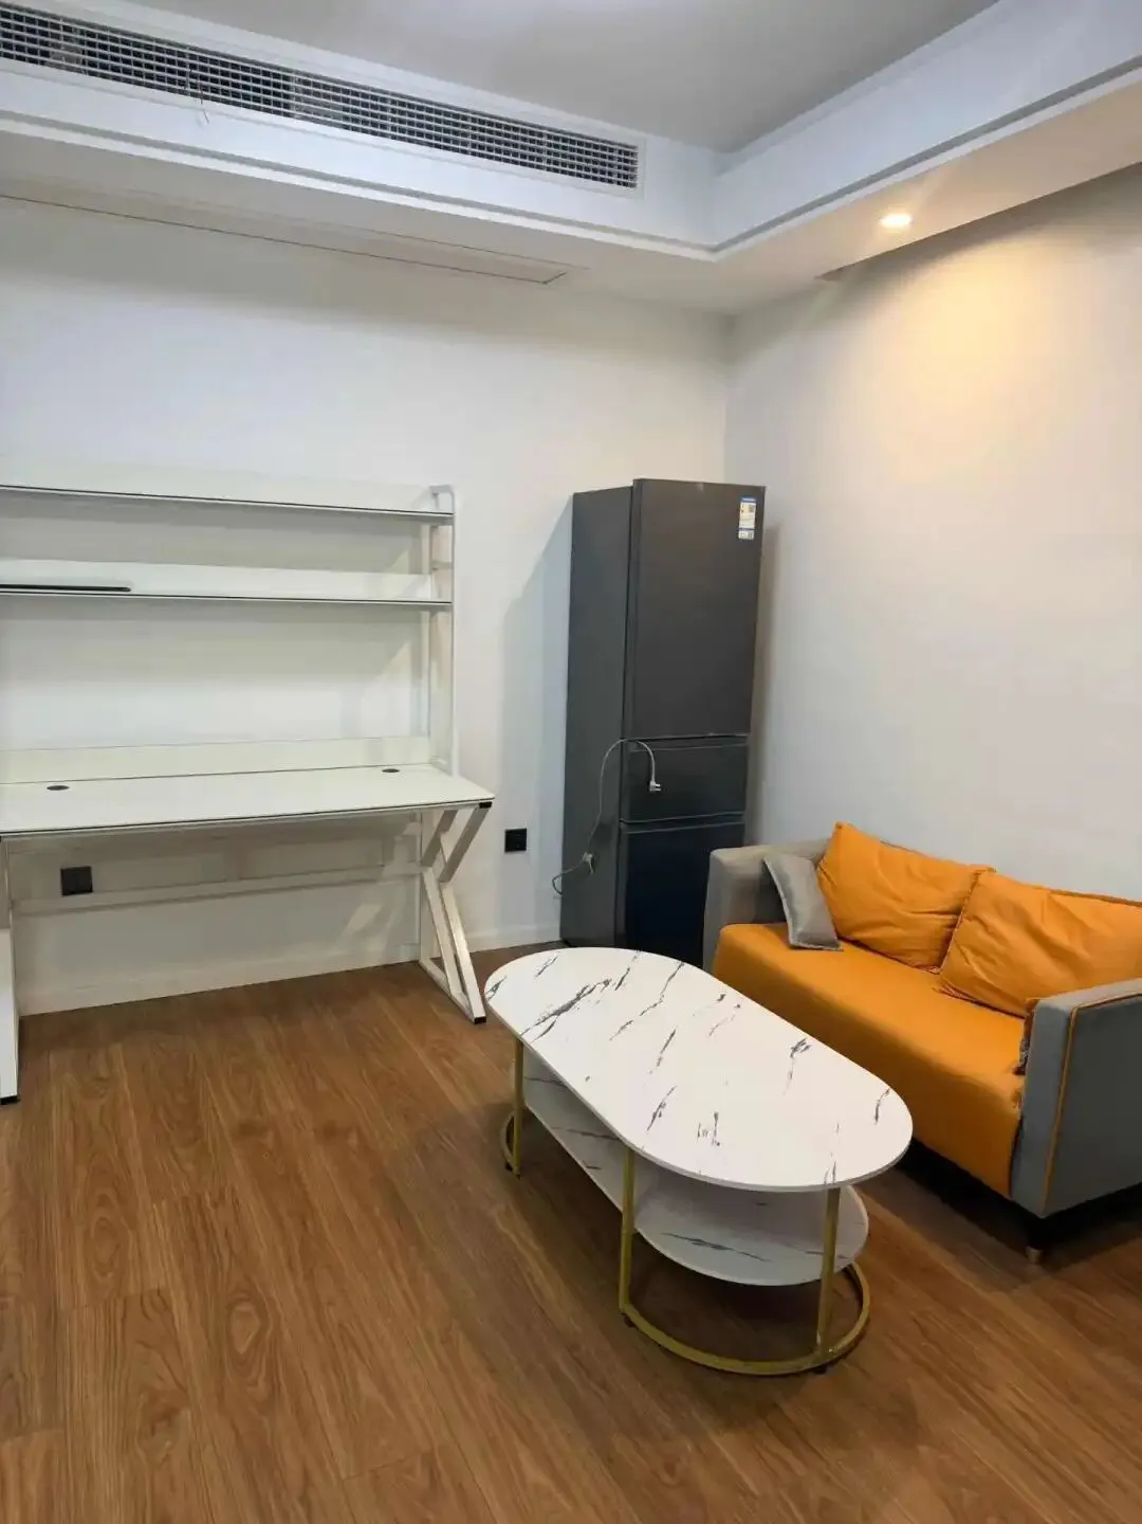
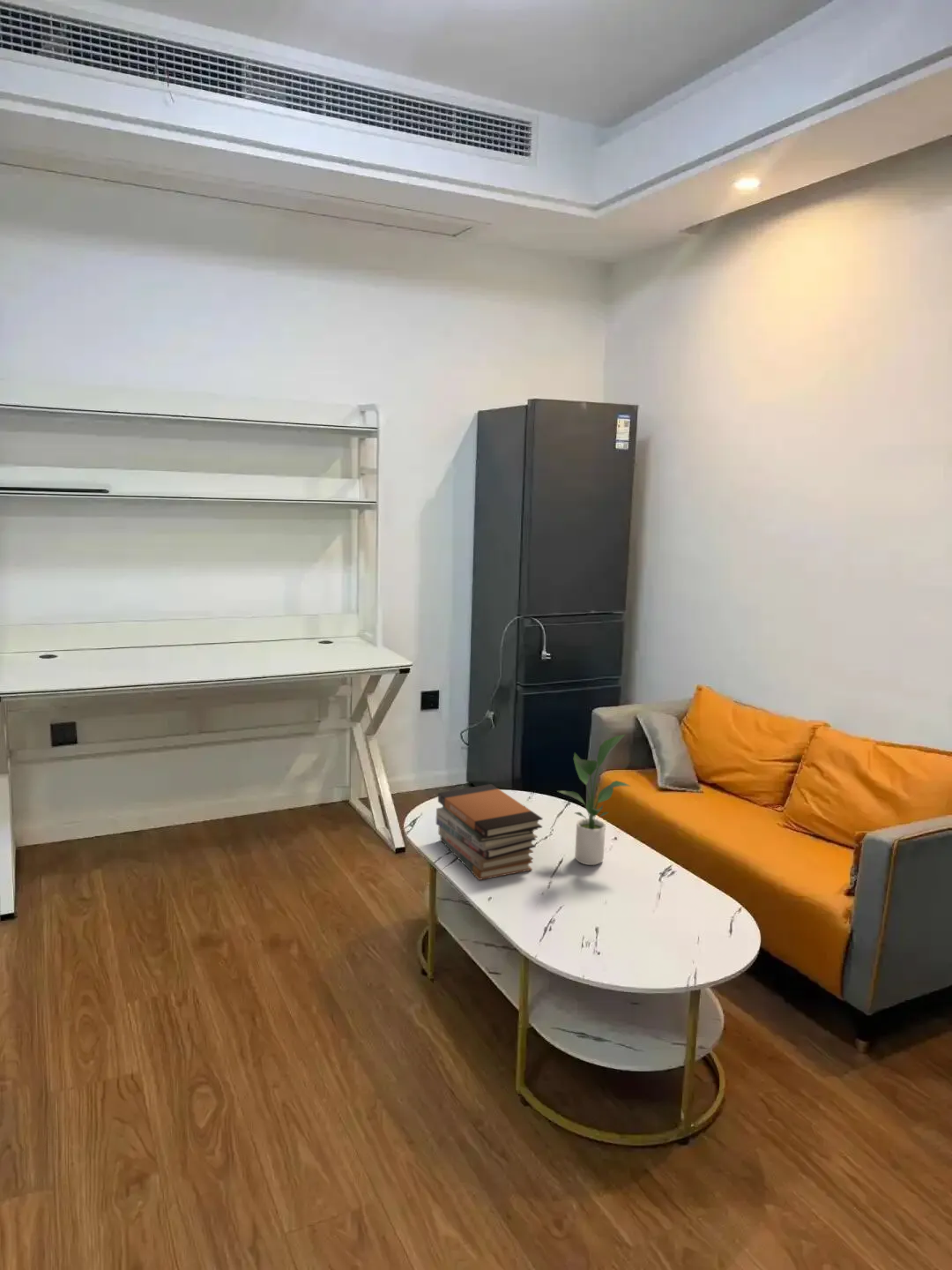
+ book stack [435,783,544,881]
+ potted plant [557,733,631,866]
